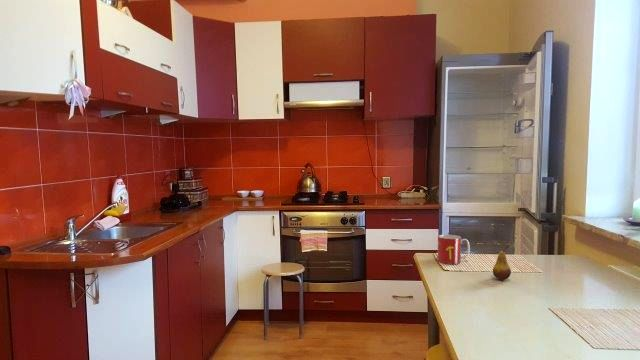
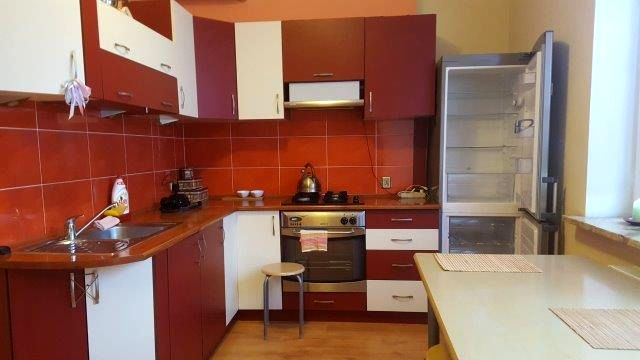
- mug [437,234,471,265]
- fruit [492,244,512,281]
